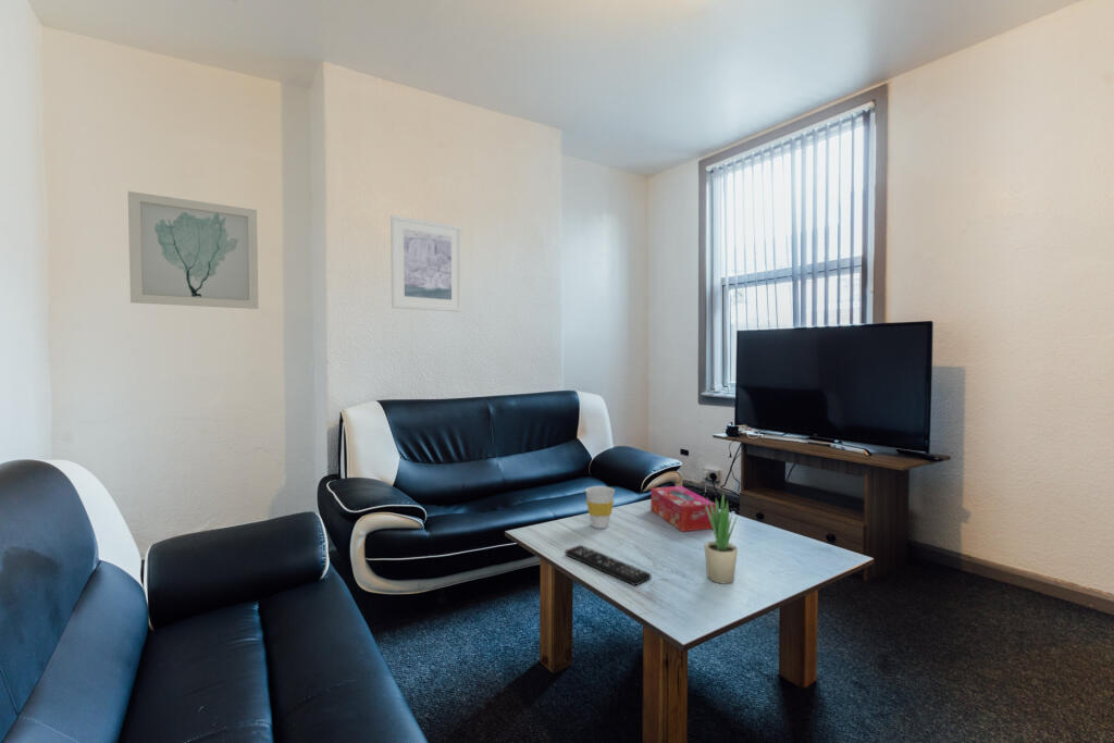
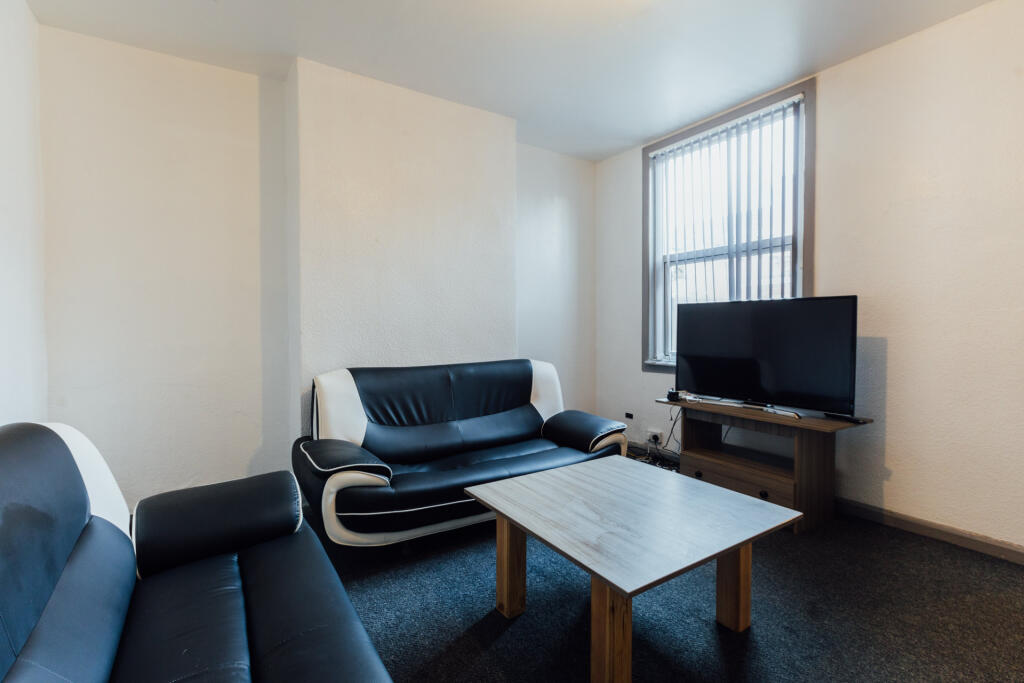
- remote control [565,544,652,586]
- potted plant [703,491,739,585]
- cup [584,485,616,530]
- wall art [127,190,259,310]
- tissue box [649,485,716,533]
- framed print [389,214,463,313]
